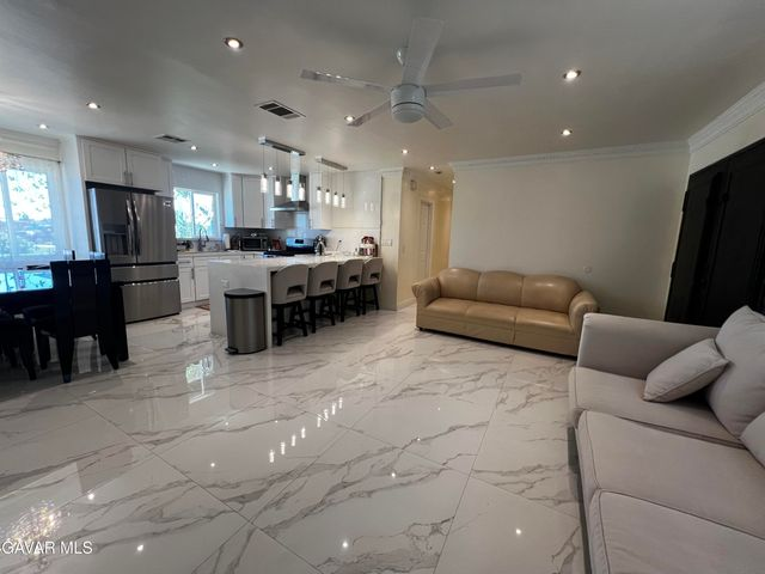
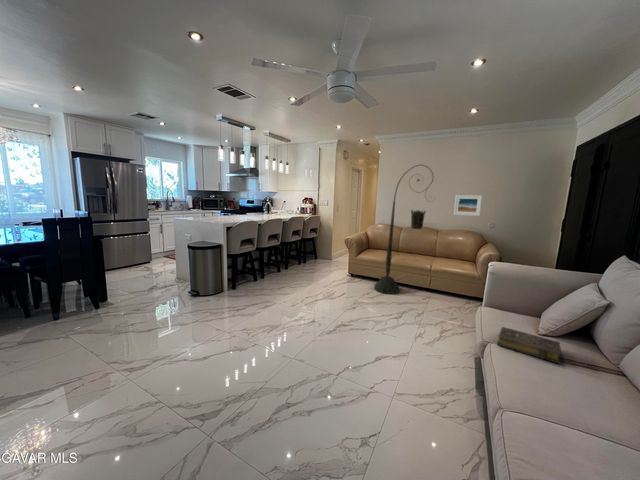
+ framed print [453,194,483,217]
+ book [496,326,562,365]
+ floor lamp [373,164,436,295]
